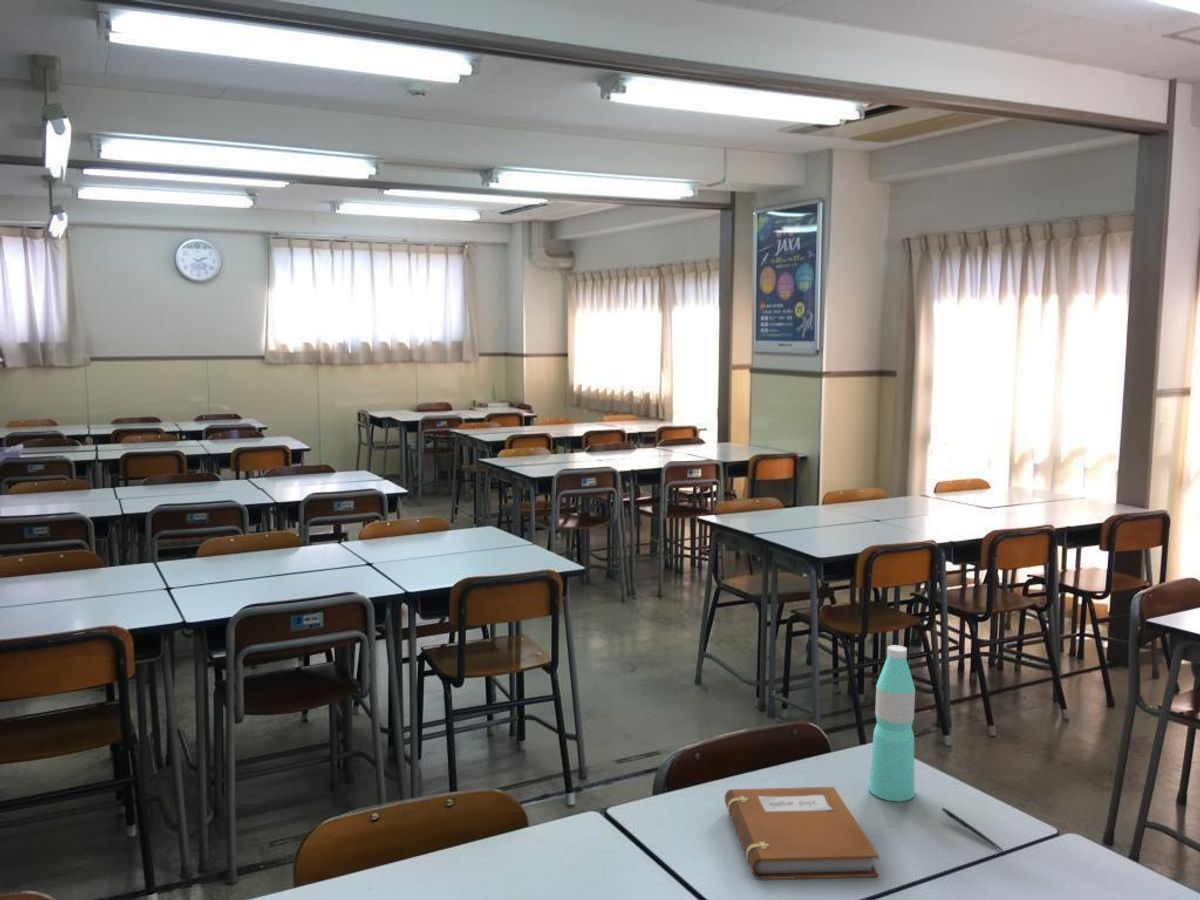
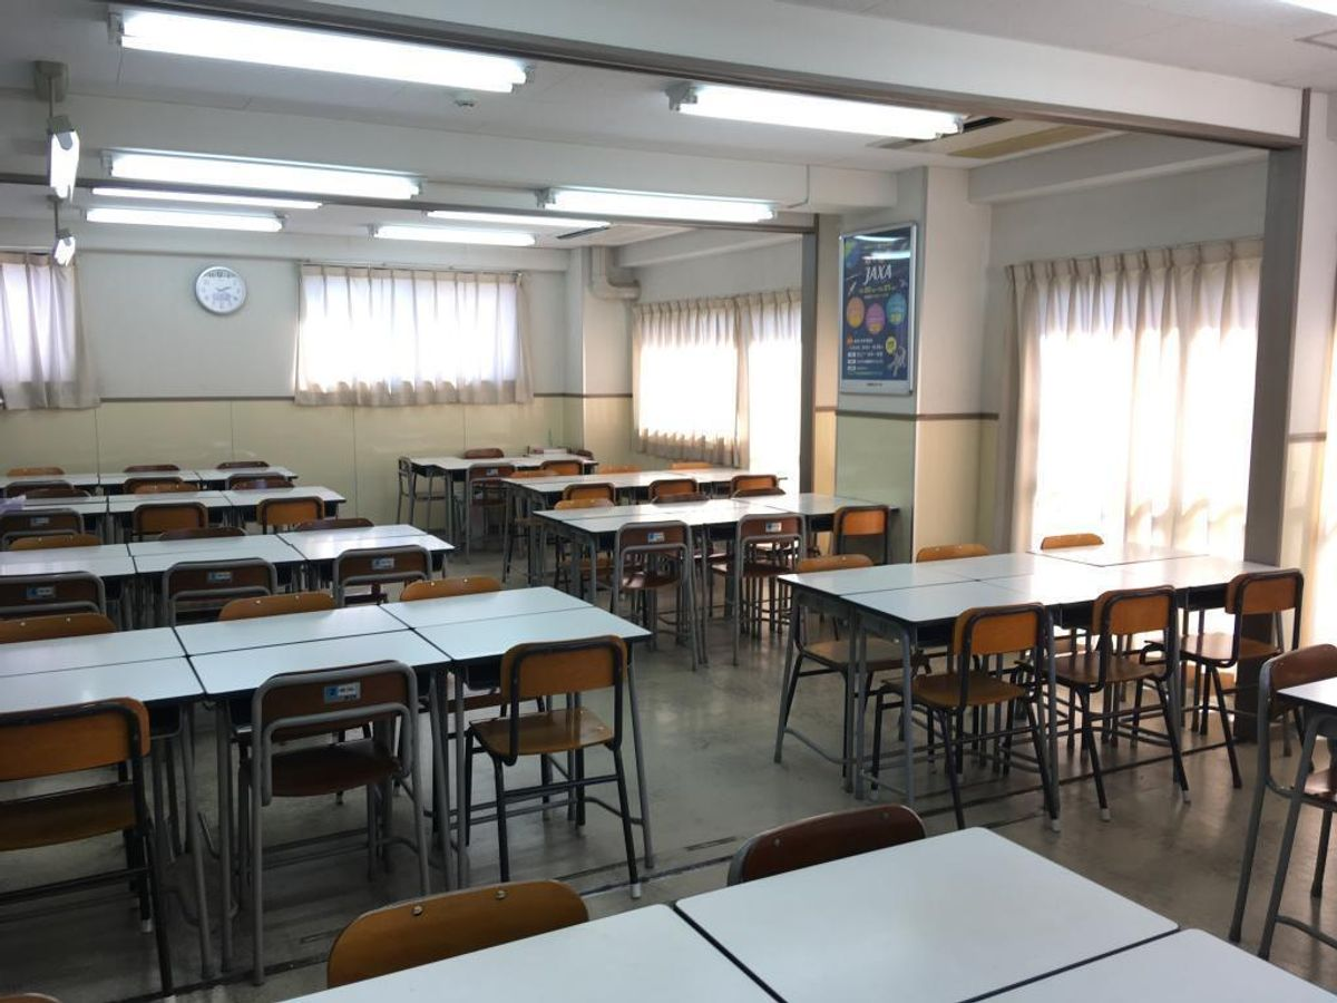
- notebook [724,786,880,880]
- water bottle [868,644,916,802]
- pen [941,806,1005,852]
